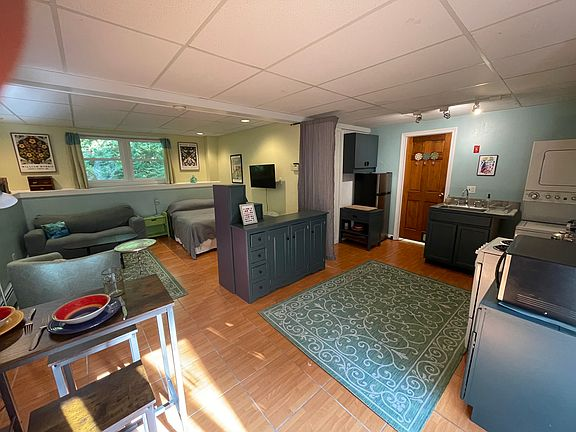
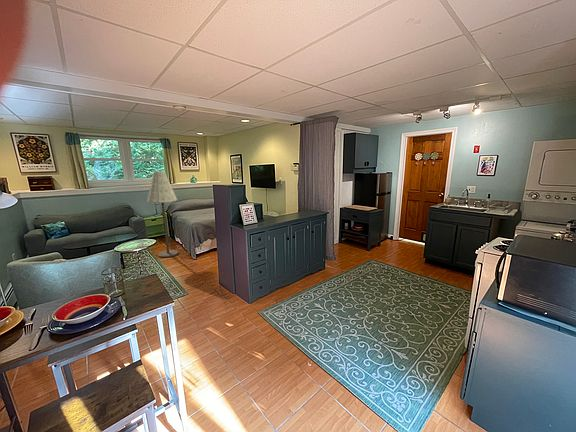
+ floor lamp [146,170,179,259]
